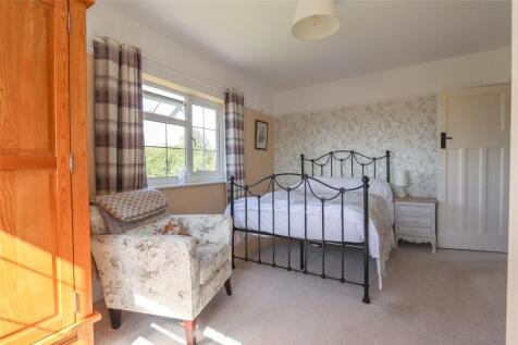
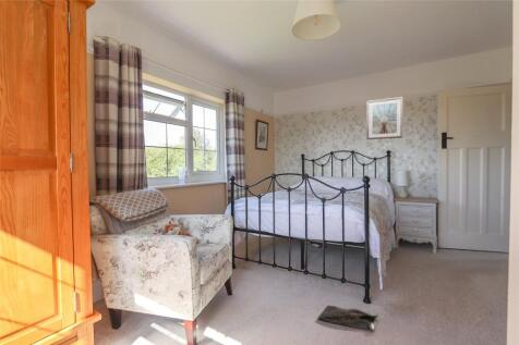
+ picture frame [365,96,403,140]
+ bag [317,305,379,332]
